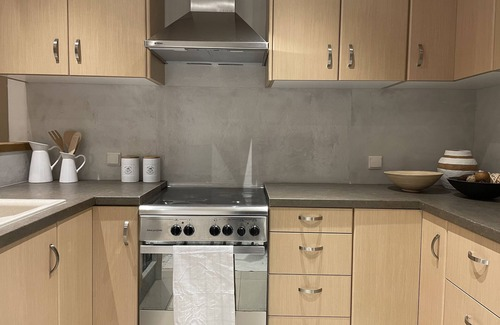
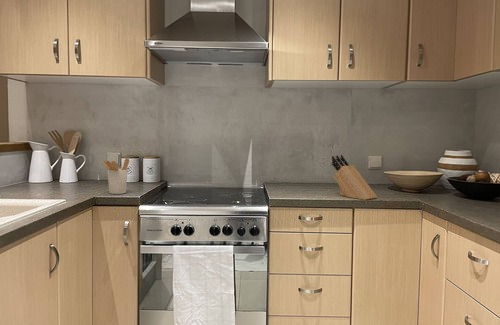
+ knife block [331,154,378,201]
+ utensil holder [102,157,130,195]
